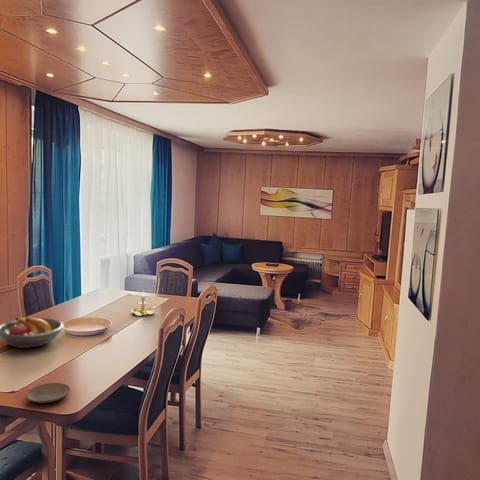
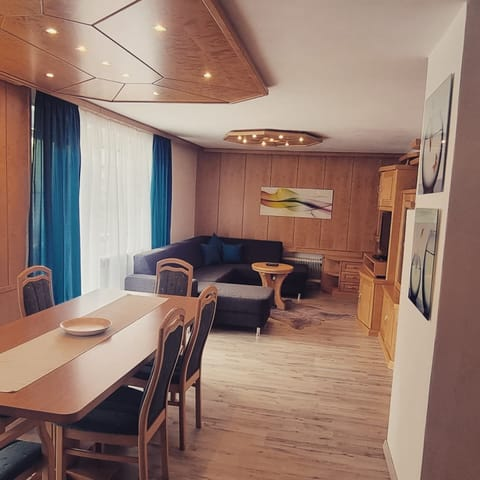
- fruit bowl [0,316,65,349]
- plate [25,382,71,404]
- candle holder [130,289,156,317]
